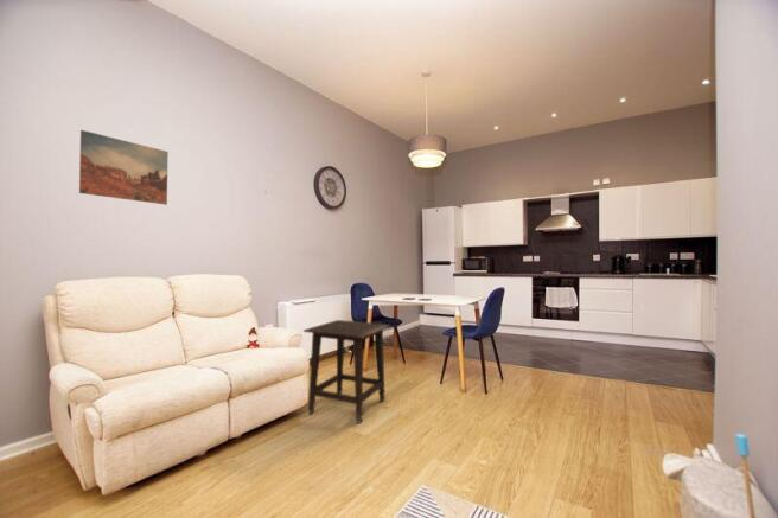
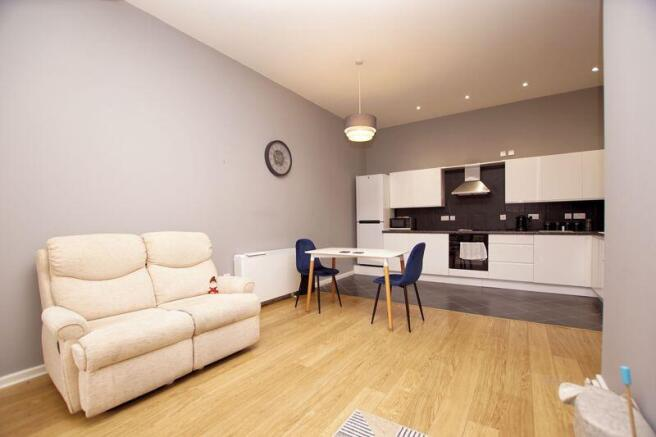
- wall art [78,129,170,206]
- side table [302,319,391,426]
